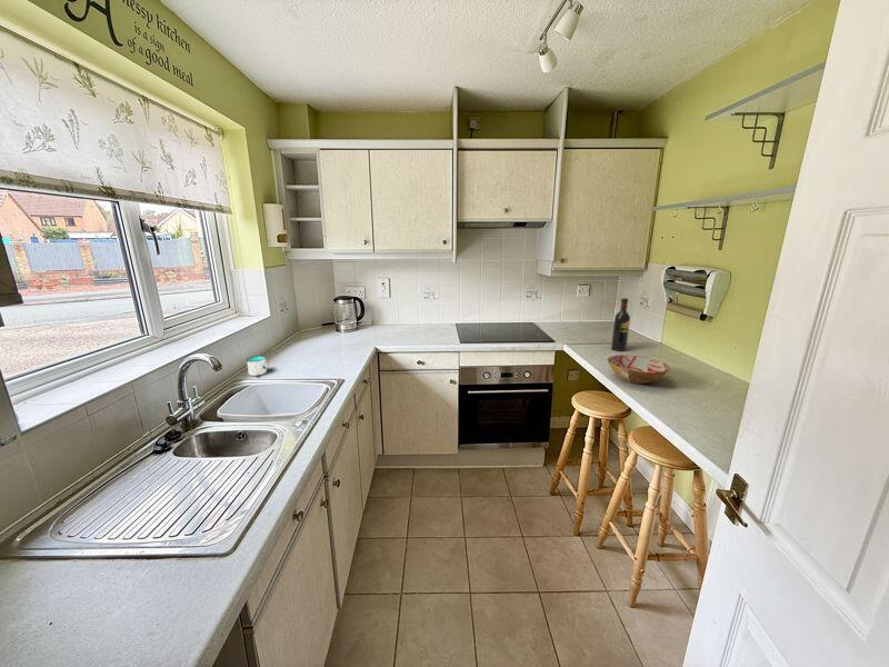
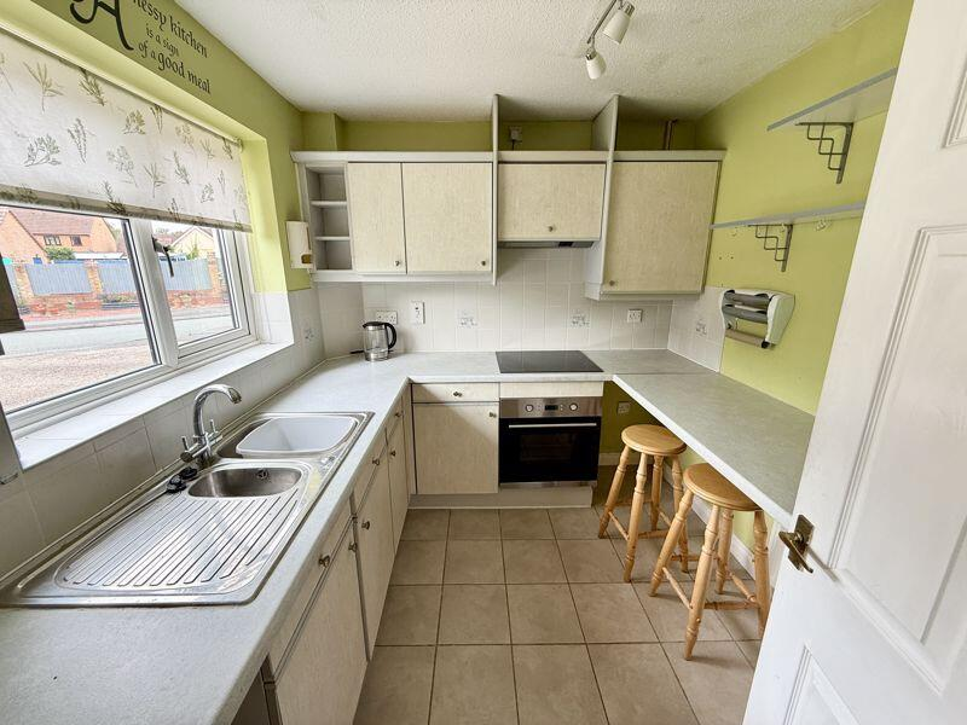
- bowl [607,354,670,385]
- wine bottle [610,297,631,352]
- mug [246,355,268,377]
